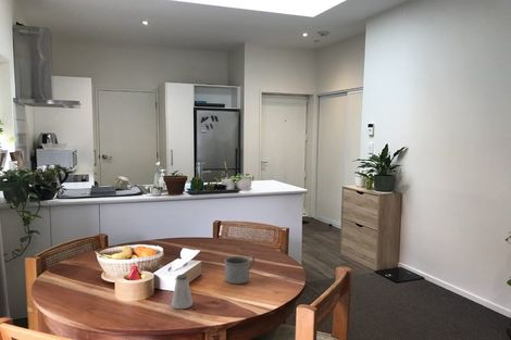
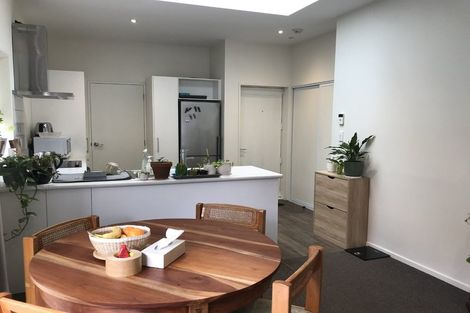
- saltshaker [171,274,194,310]
- mug [223,255,256,285]
